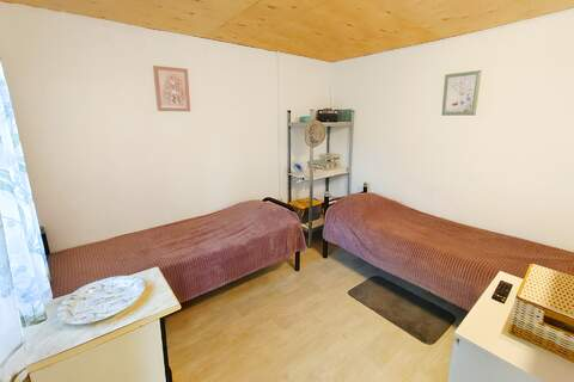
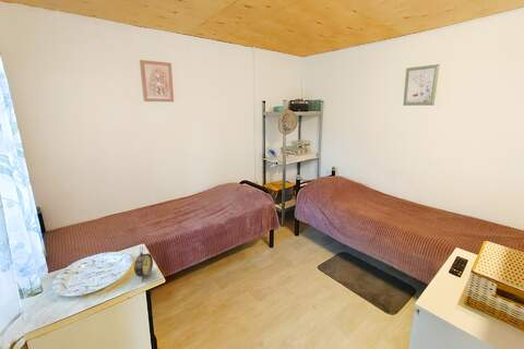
+ alarm clock [133,245,154,282]
